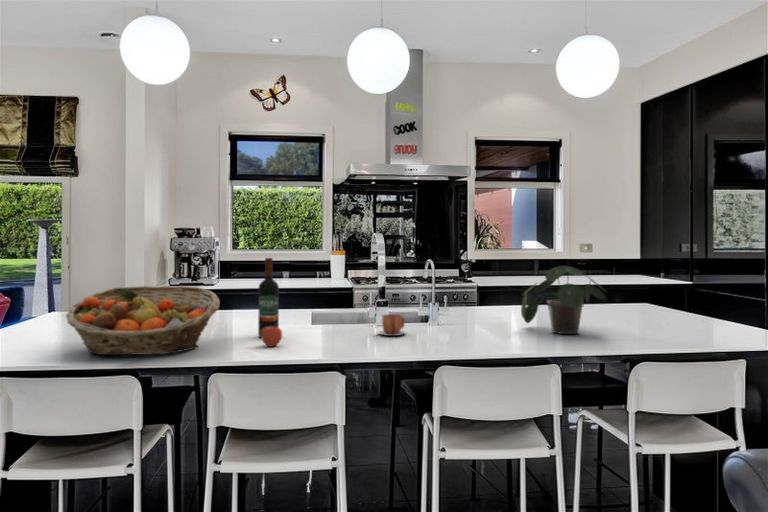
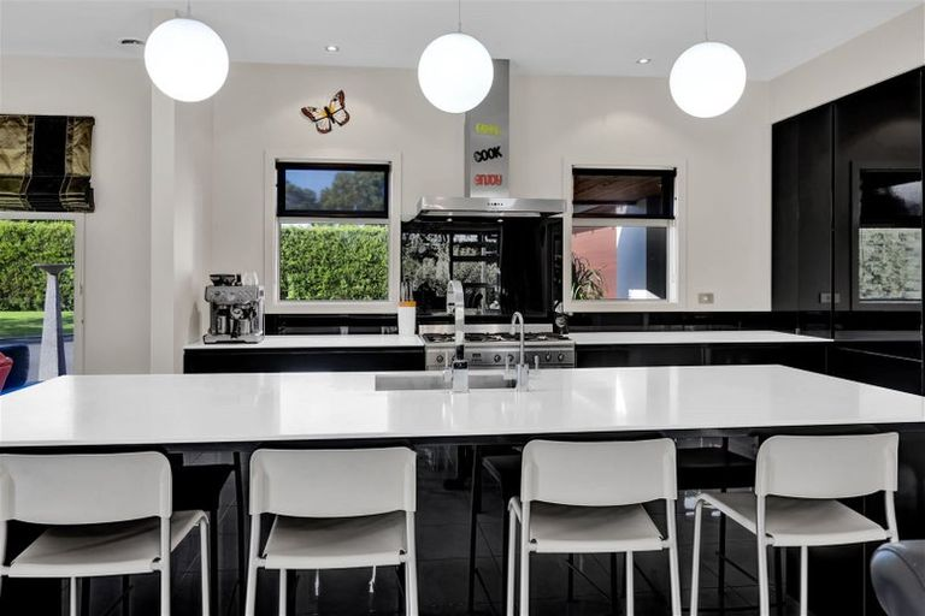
- potted plant [520,265,607,335]
- apple [260,324,283,348]
- wine bottle [257,257,280,338]
- mug [377,313,407,337]
- fruit basket [65,285,221,356]
